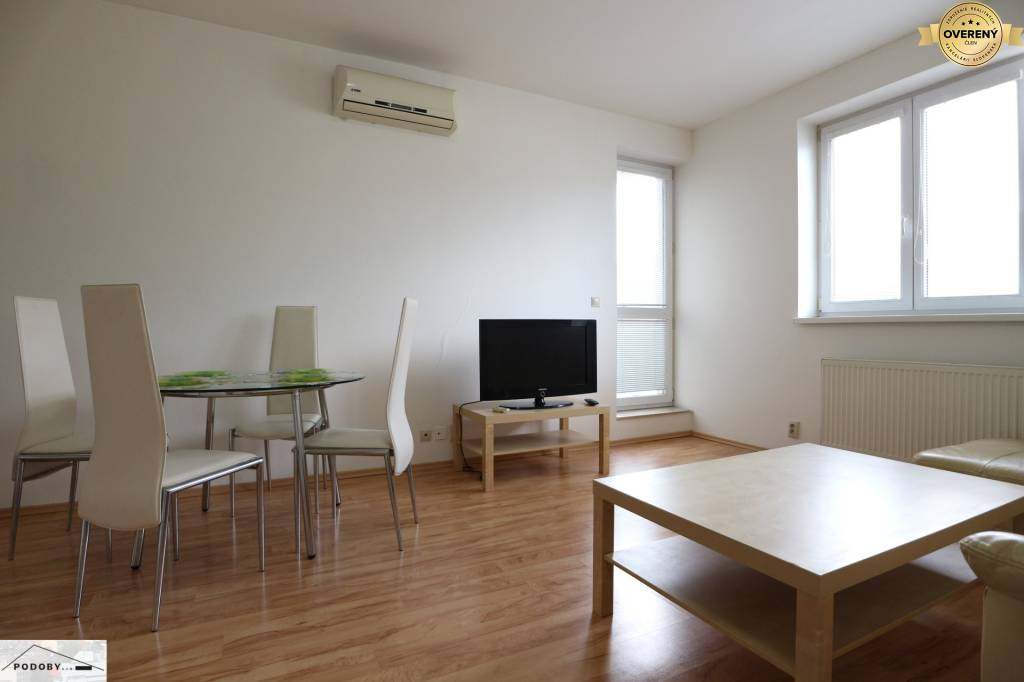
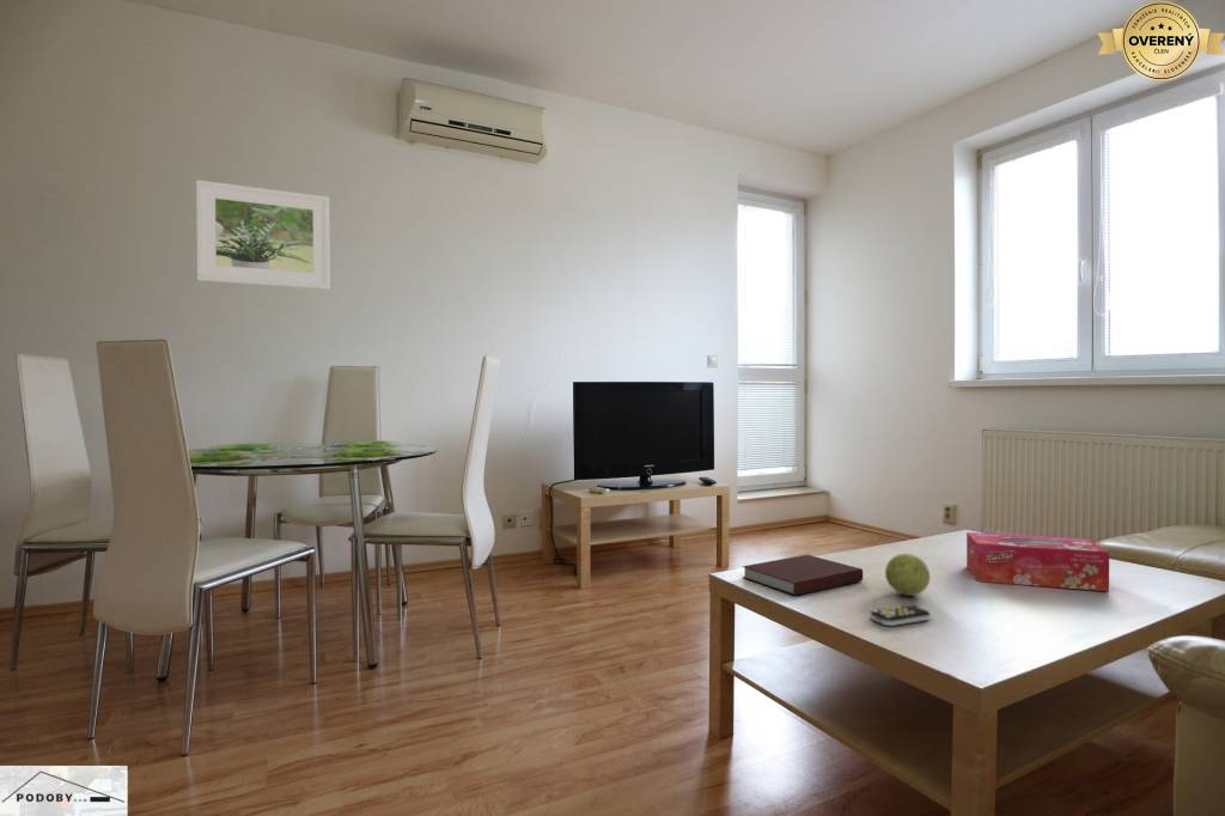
+ notebook [742,554,864,597]
+ tissue box [965,531,1110,592]
+ decorative ball [884,553,931,597]
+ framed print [195,179,331,291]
+ remote control [869,603,932,627]
